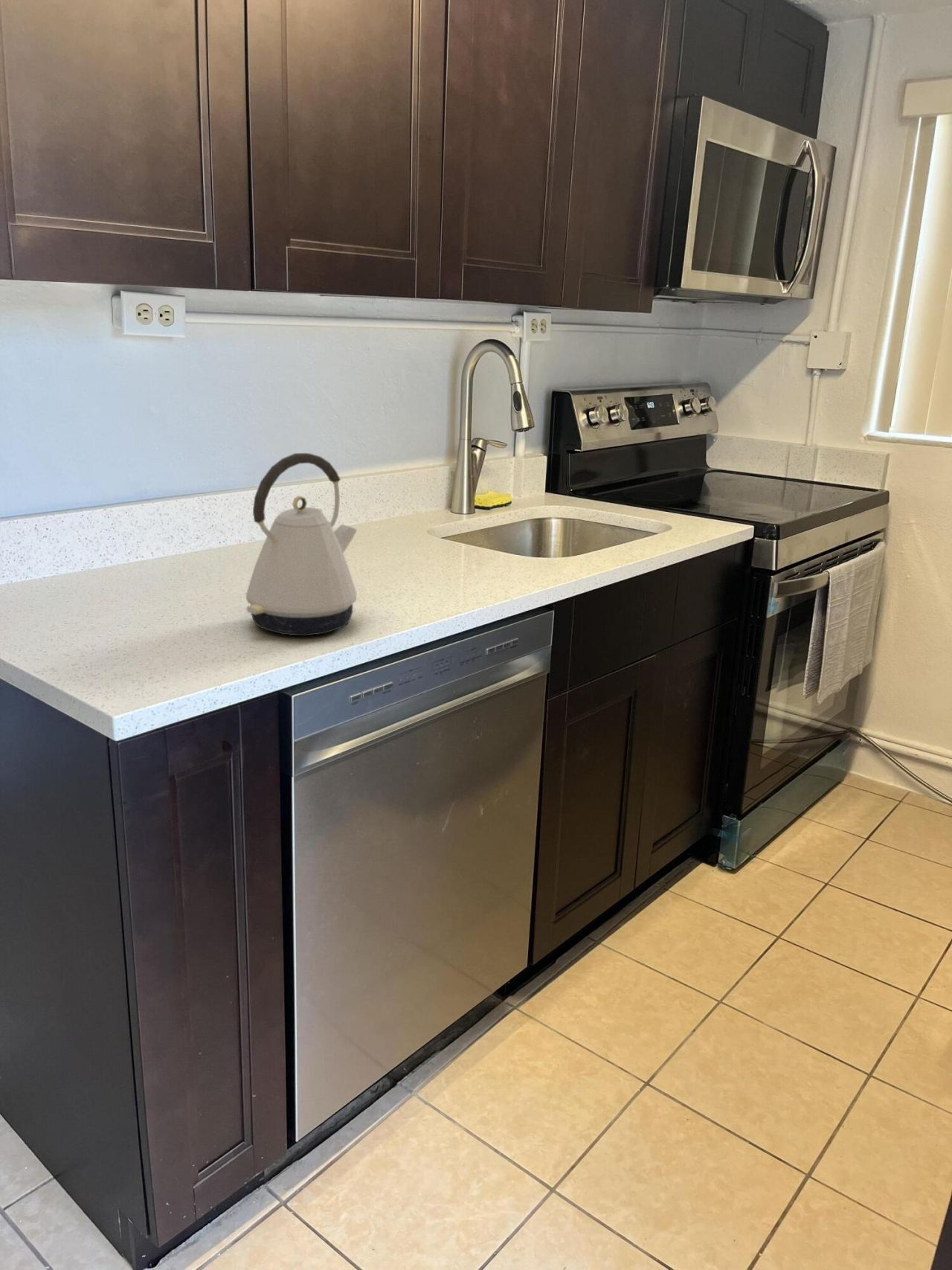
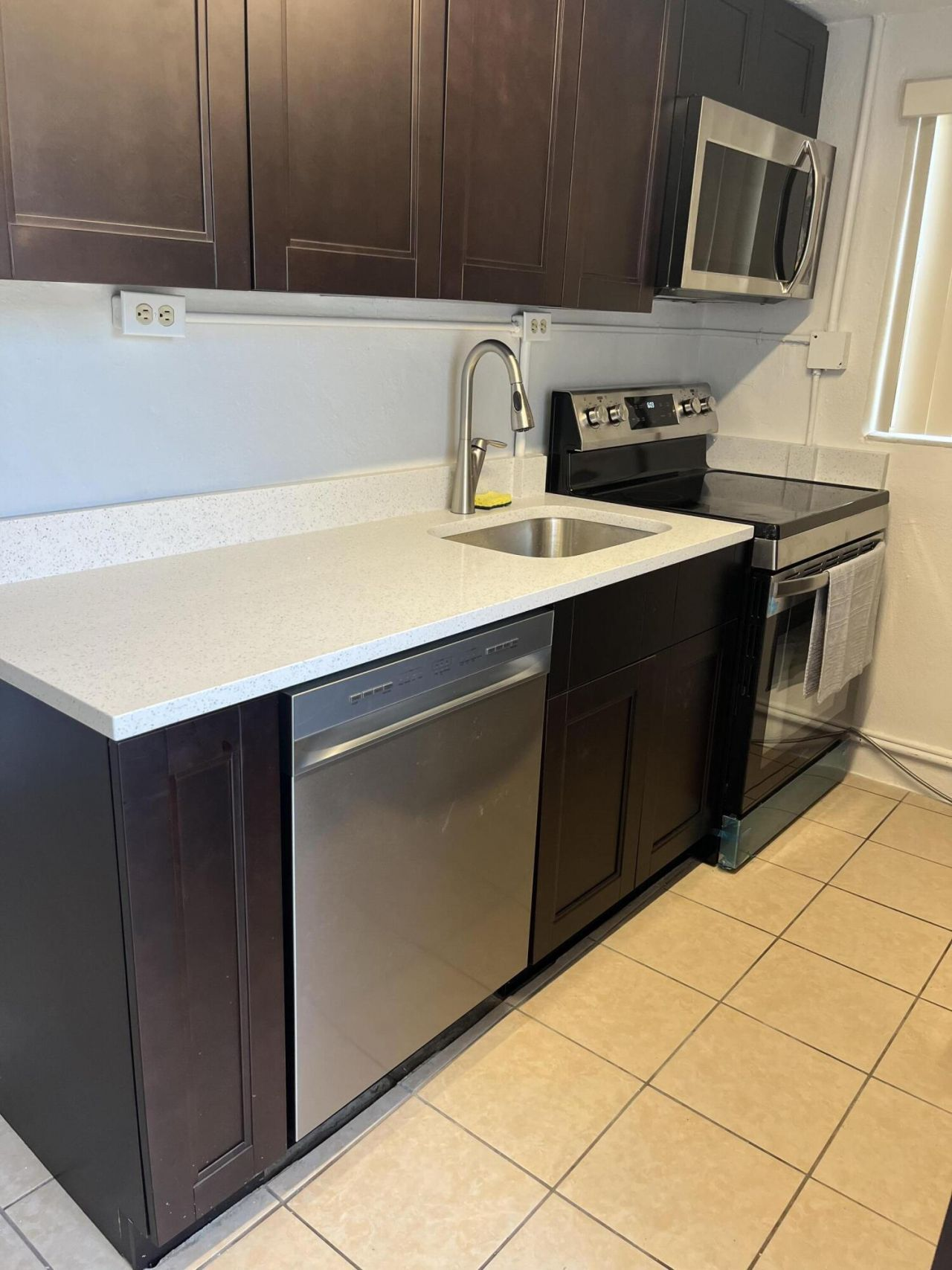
- kettle [245,452,358,637]
